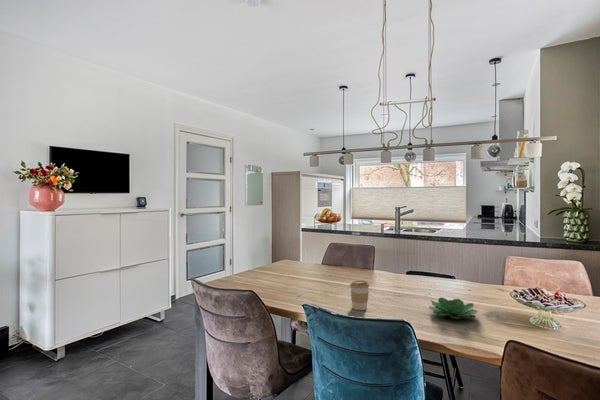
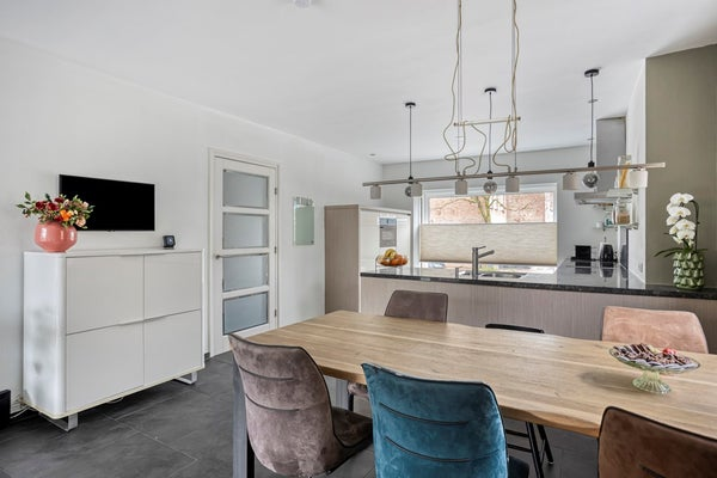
- succulent plant [428,296,479,320]
- coffee cup [349,280,370,311]
